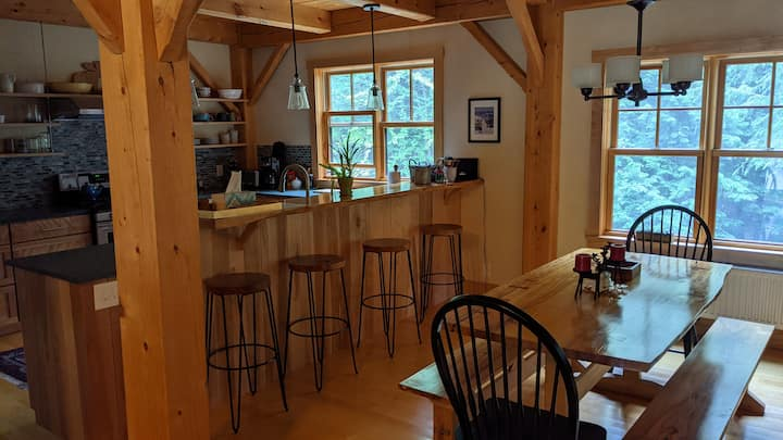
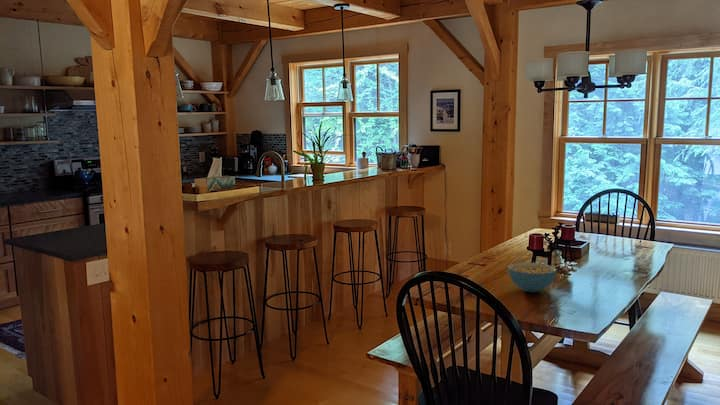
+ cereal bowl [507,262,558,293]
